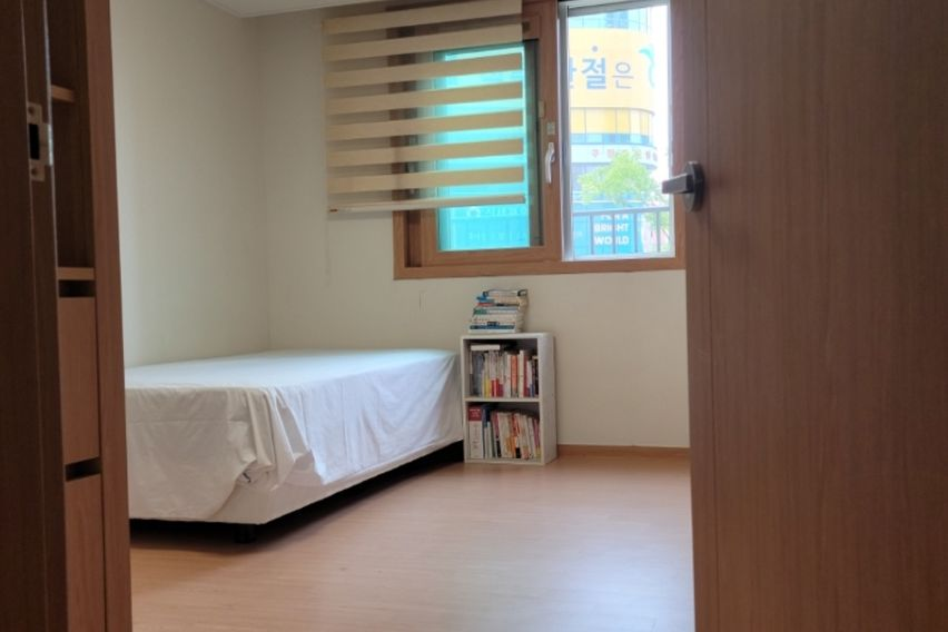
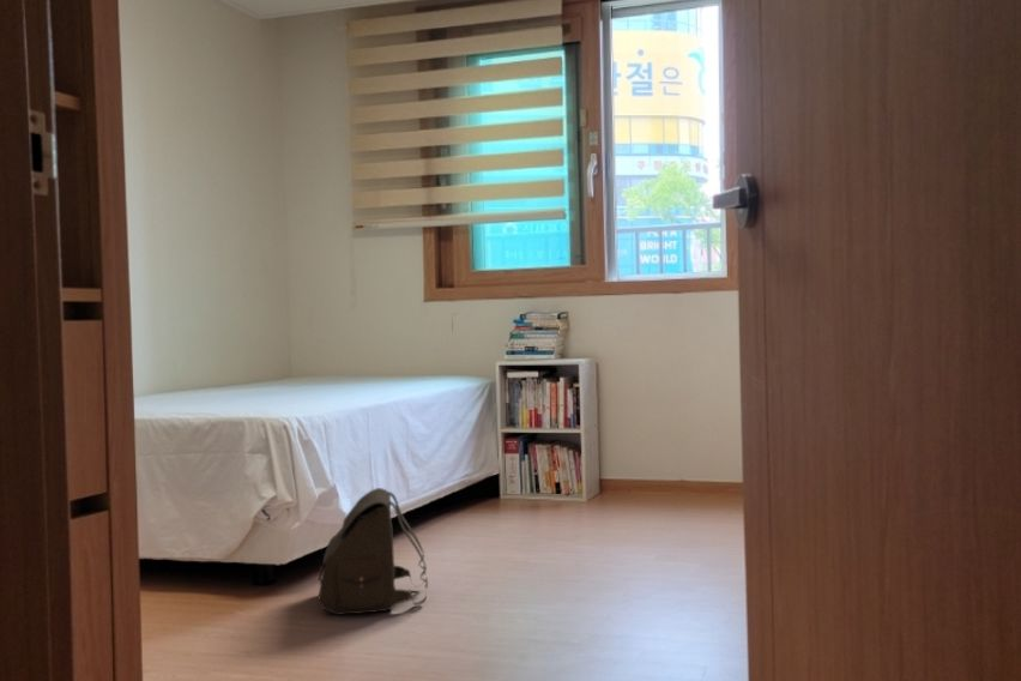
+ satchel [316,487,429,616]
